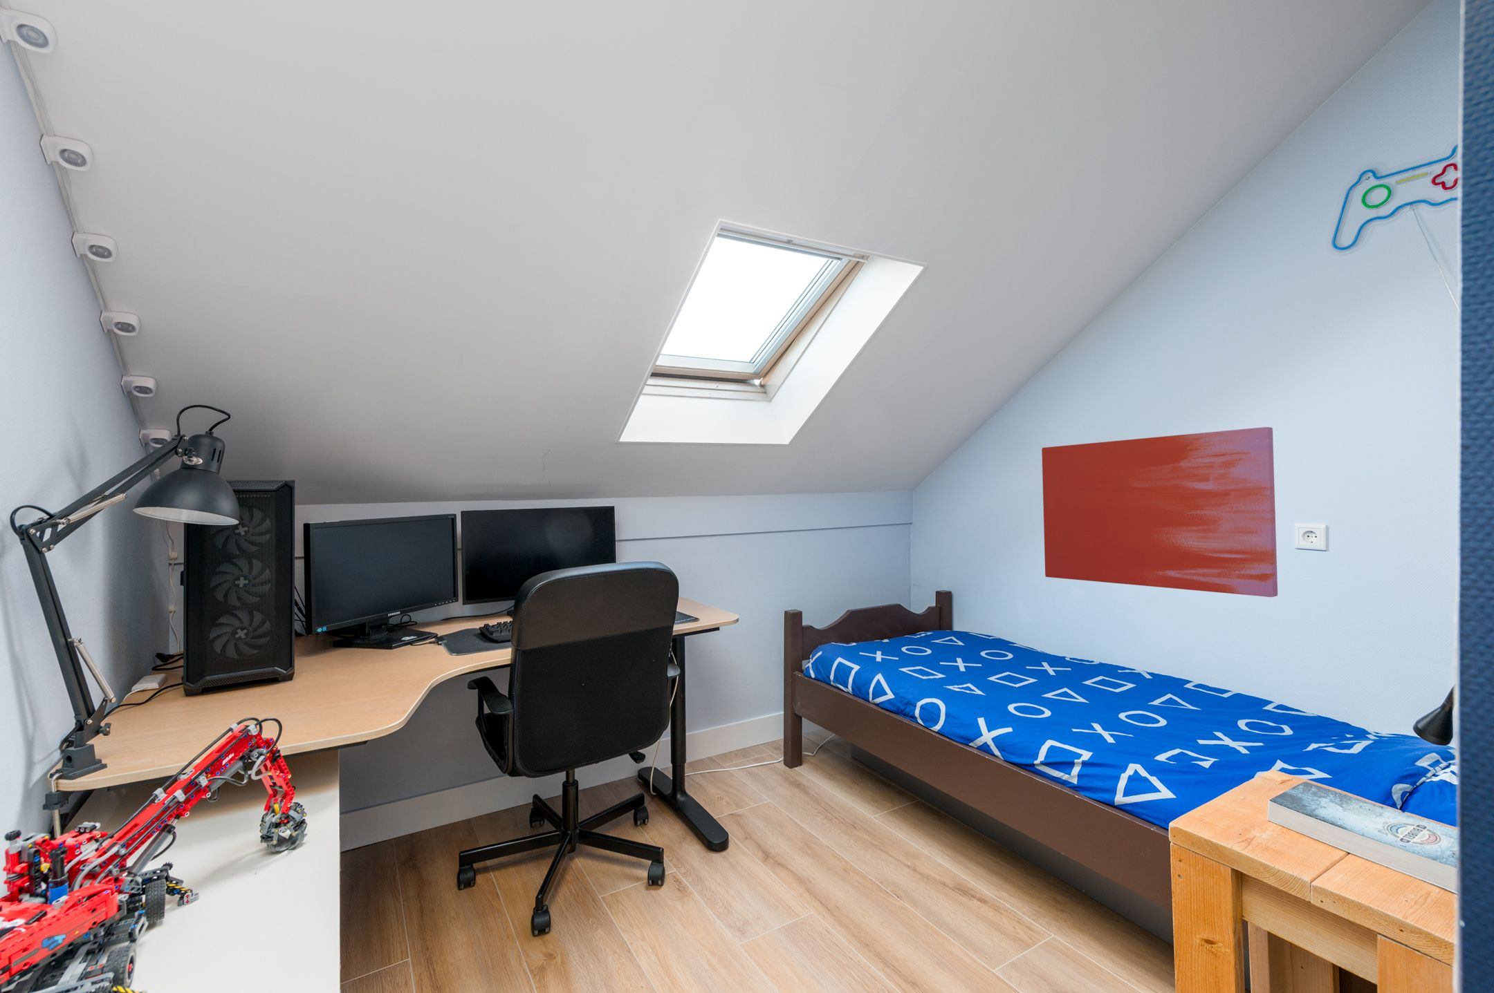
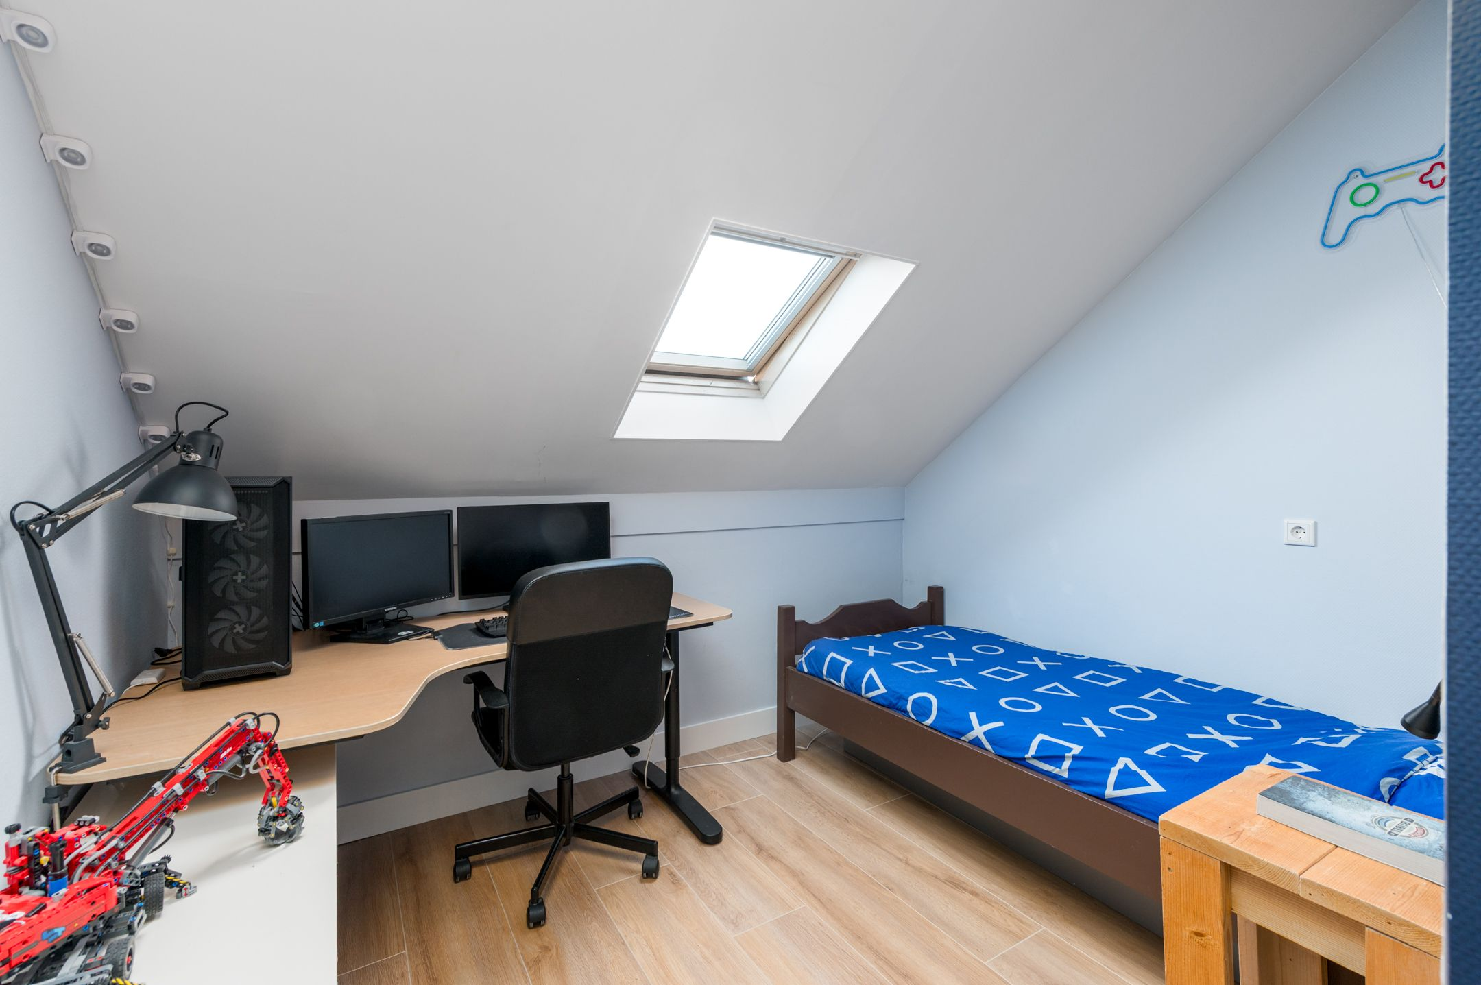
- wall art [1041,427,1278,597]
